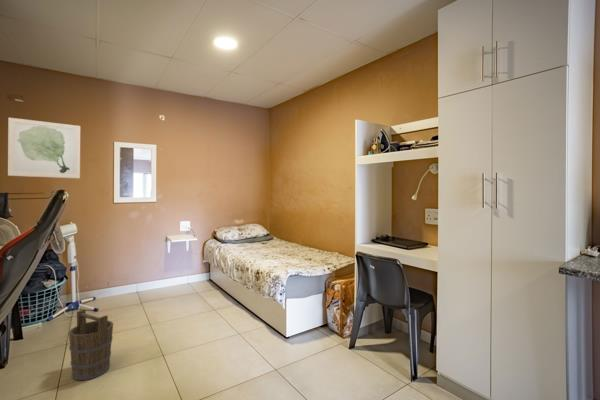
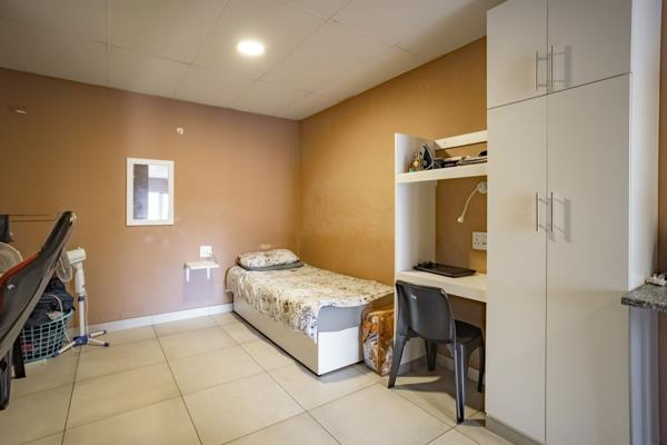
- bucket [68,308,114,381]
- wall art [7,117,81,179]
